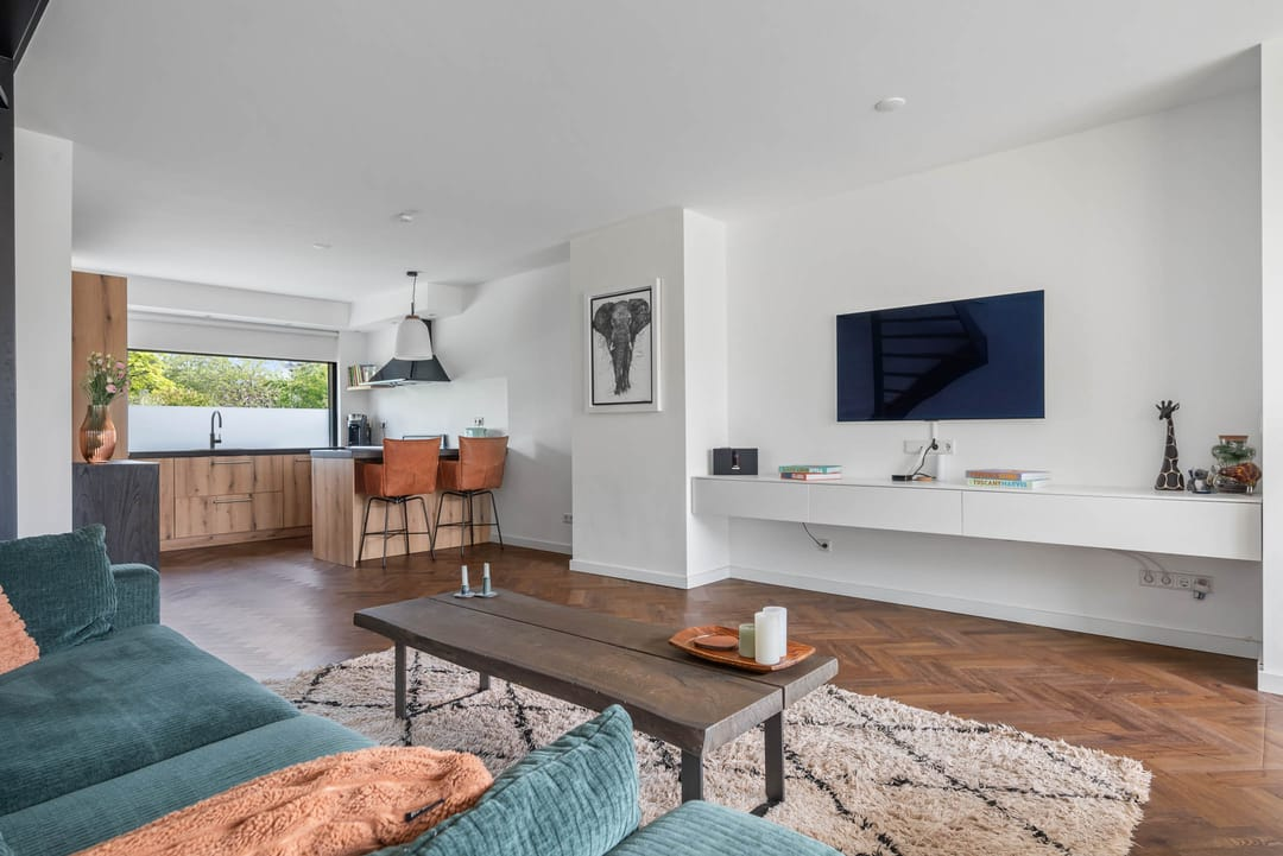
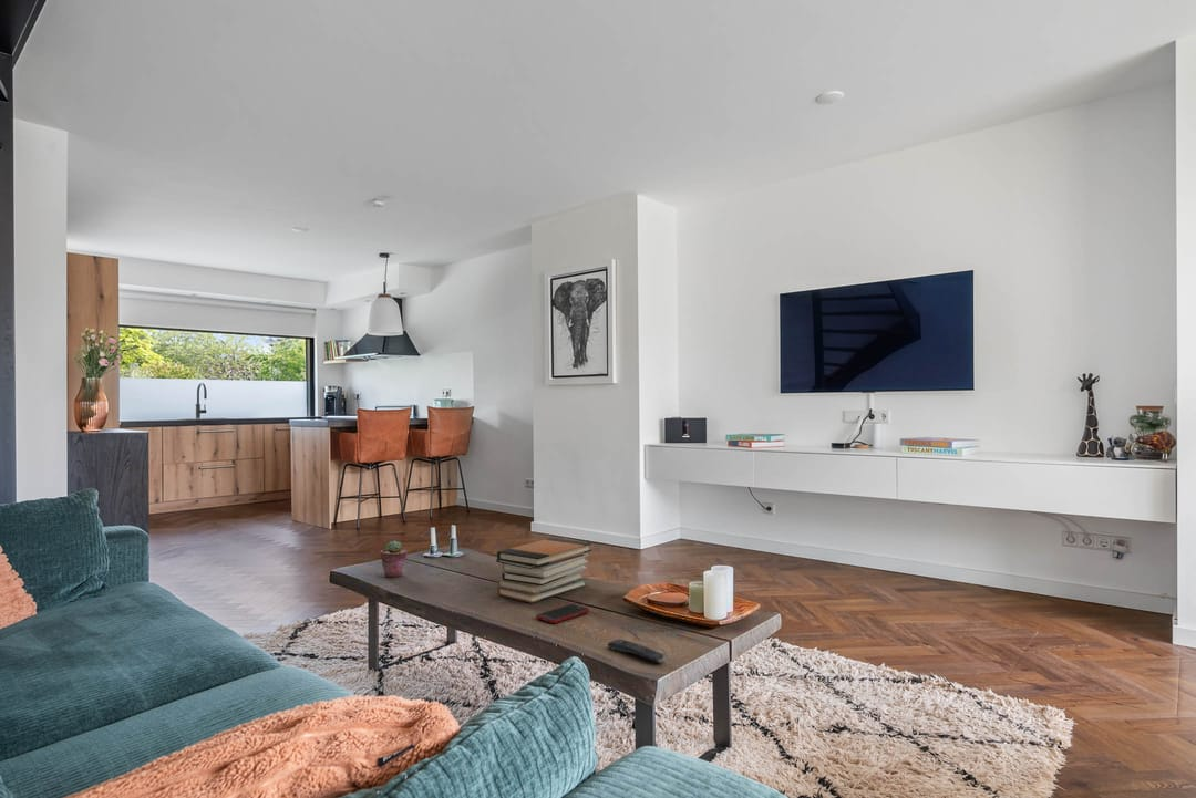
+ remote control [607,638,666,664]
+ potted succulent [379,539,409,578]
+ book stack [495,537,592,604]
+ cell phone [535,603,590,624]
